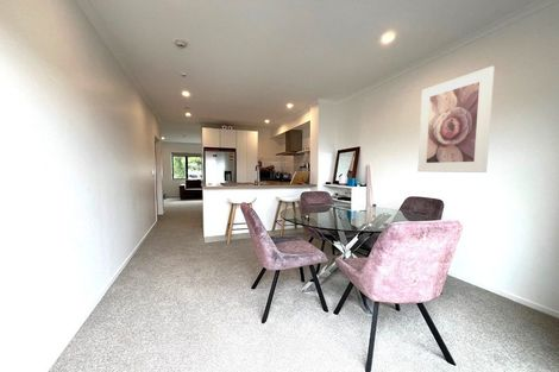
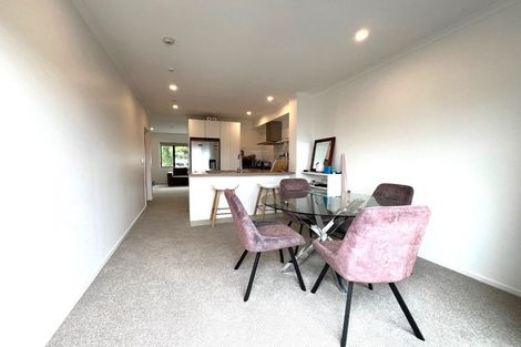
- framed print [416,65,496,174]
